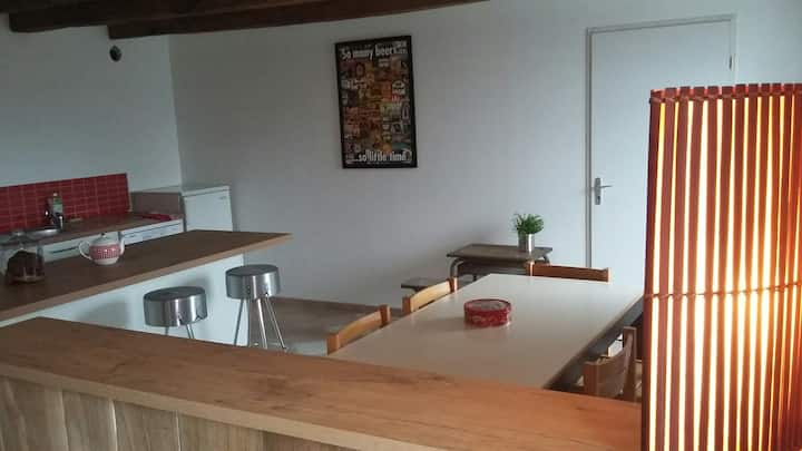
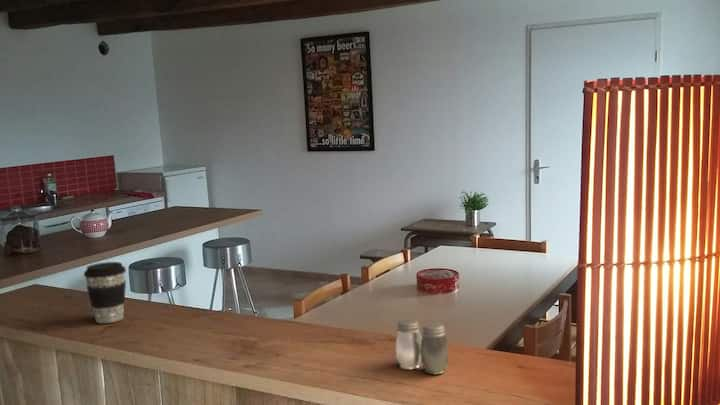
+ coffee cup [83,261,127,324]
+ salt and pepper shaker [395,318,450,375]
